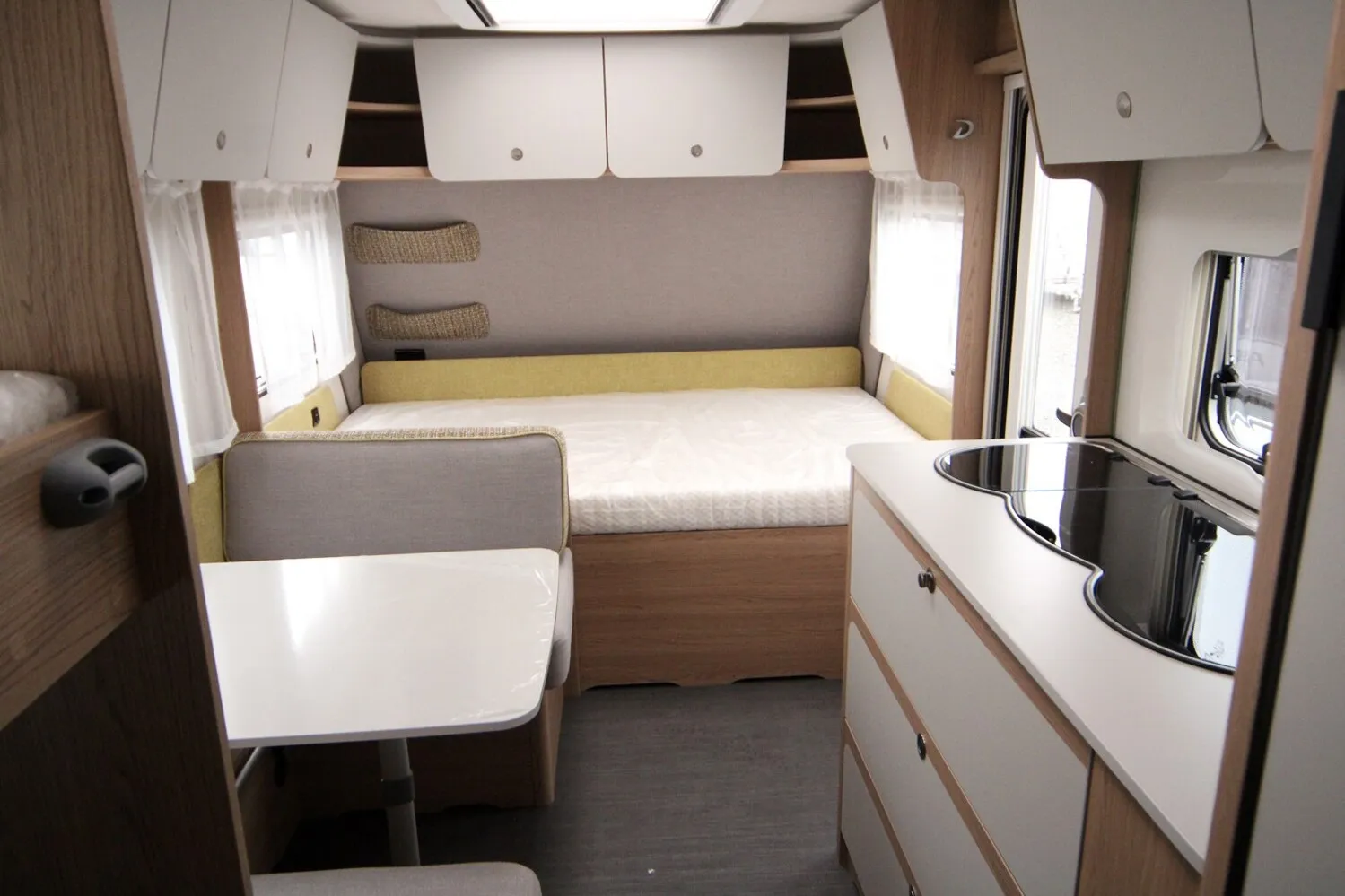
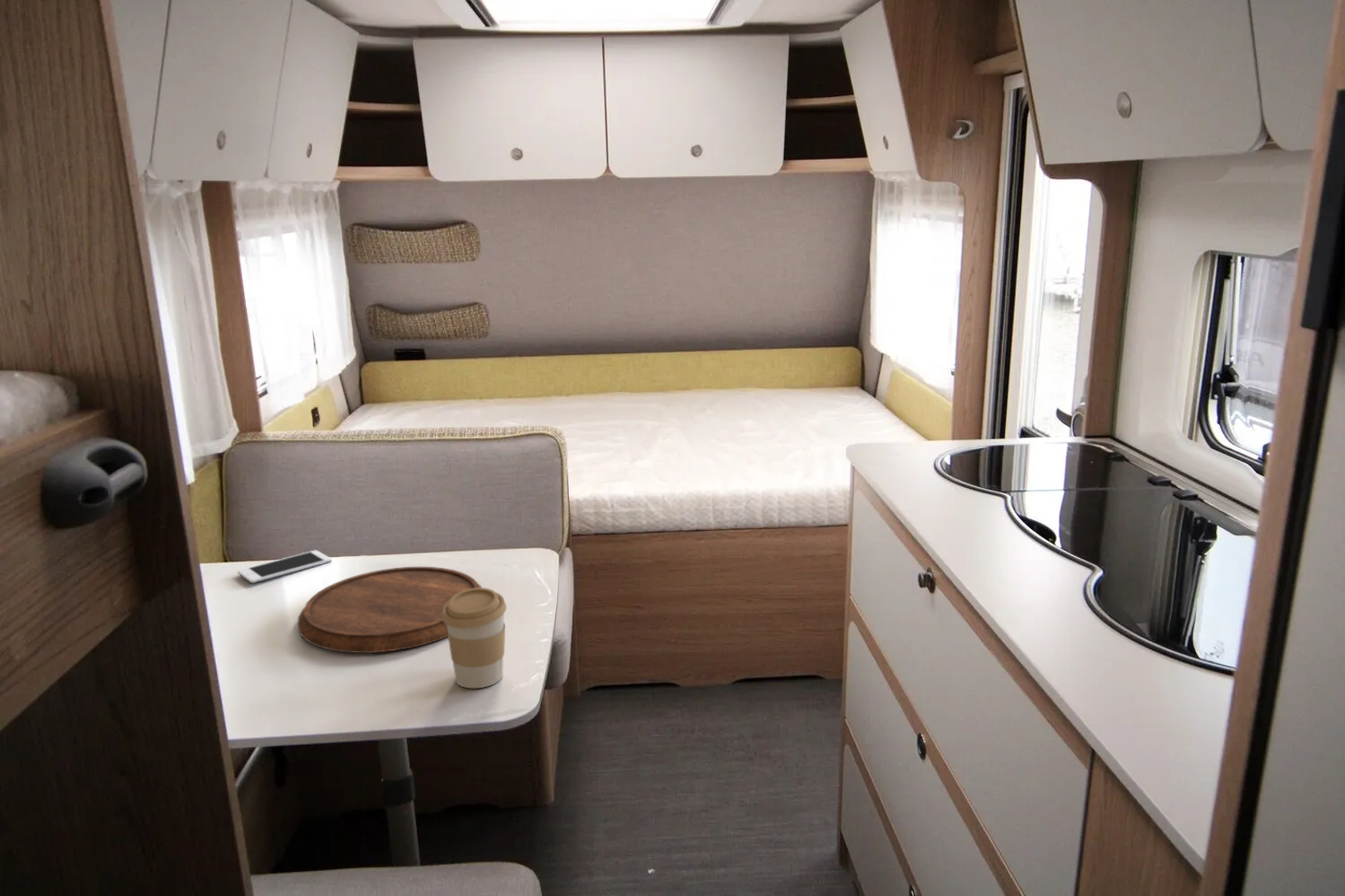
+ cutting board [297,566,483,654]
+ coffee cup [442,587,507,689]
+ cell phone [237,550,333,584]
